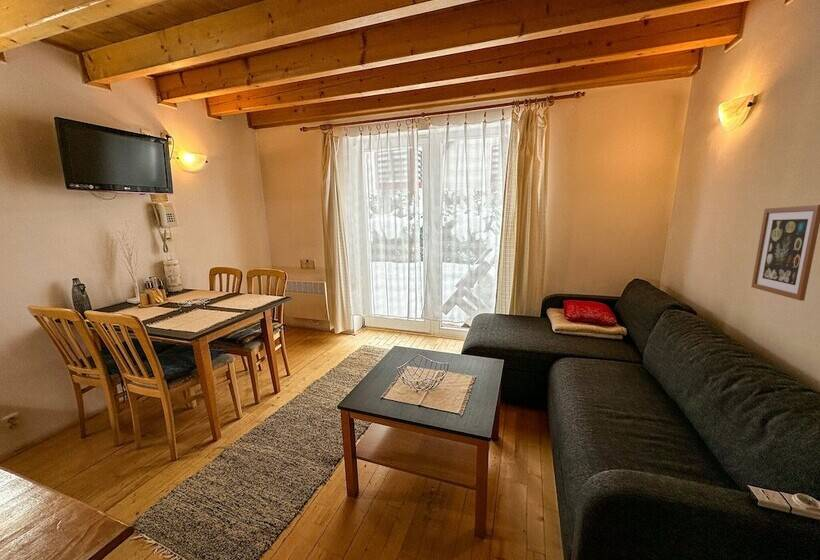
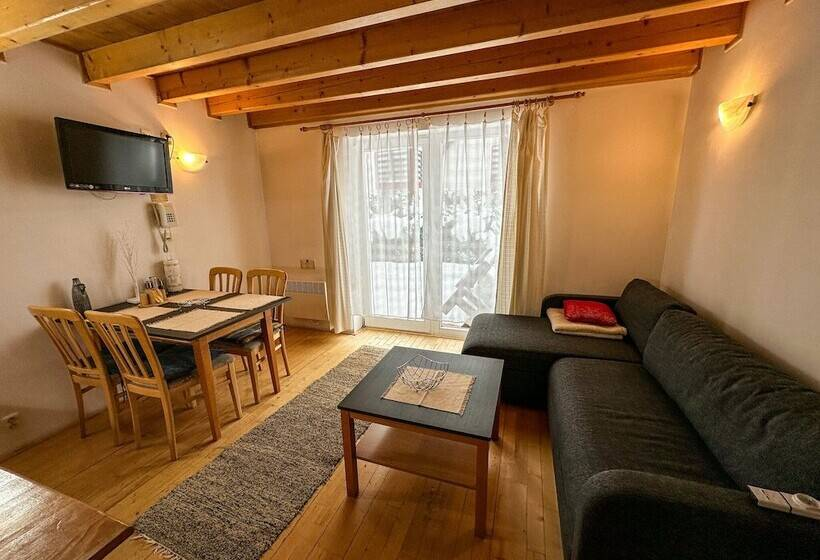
- wall art [750,204,820,302]
